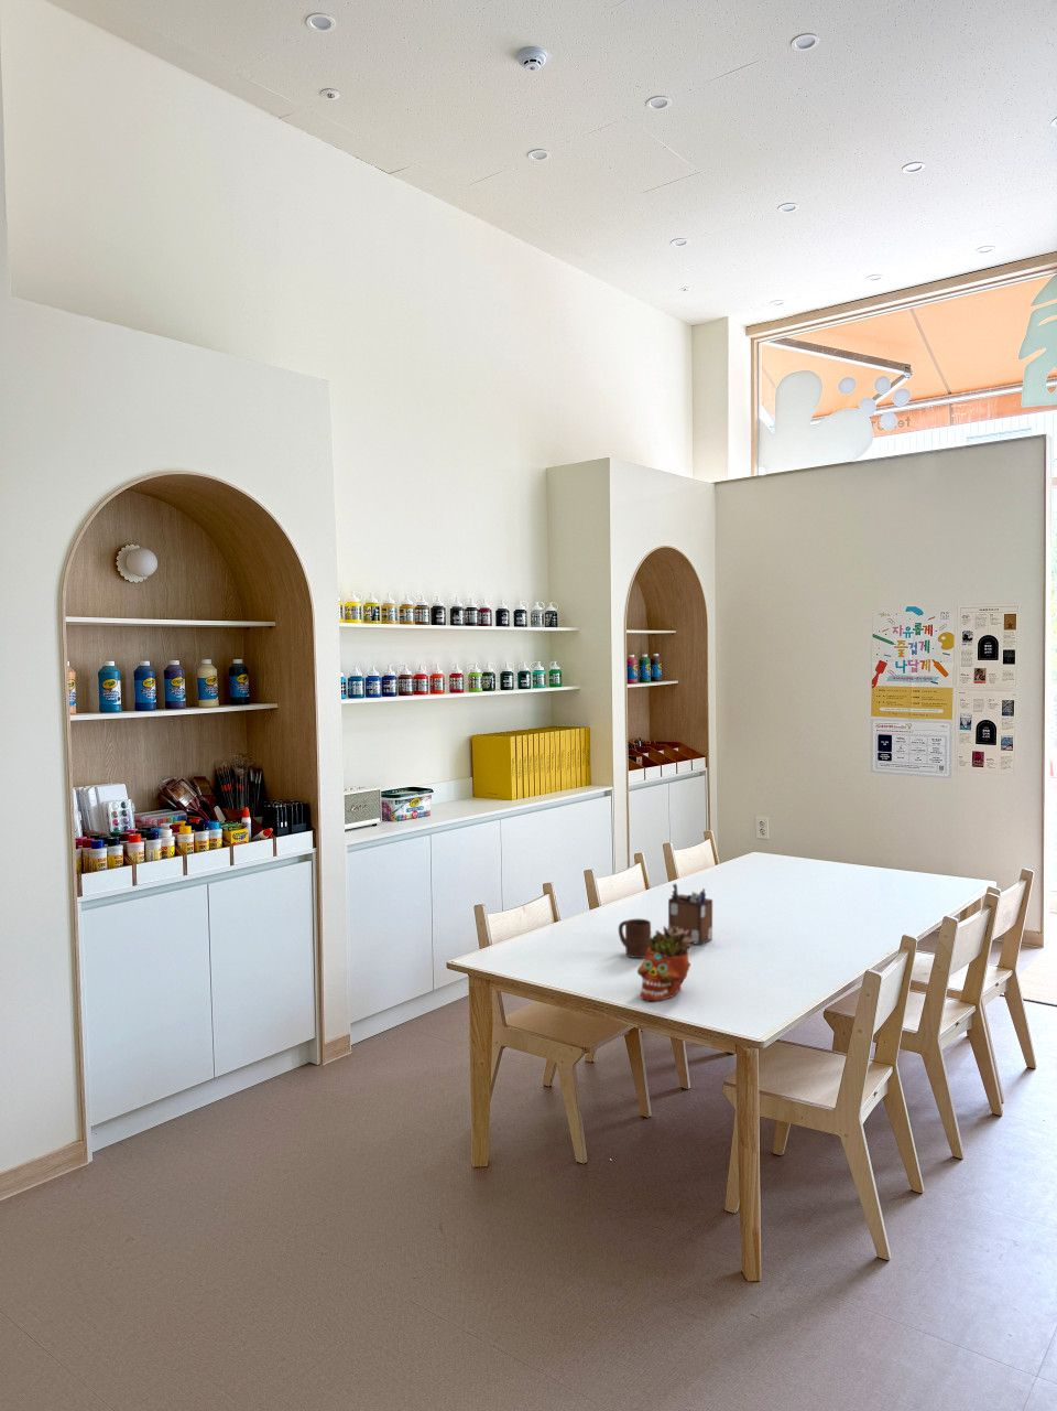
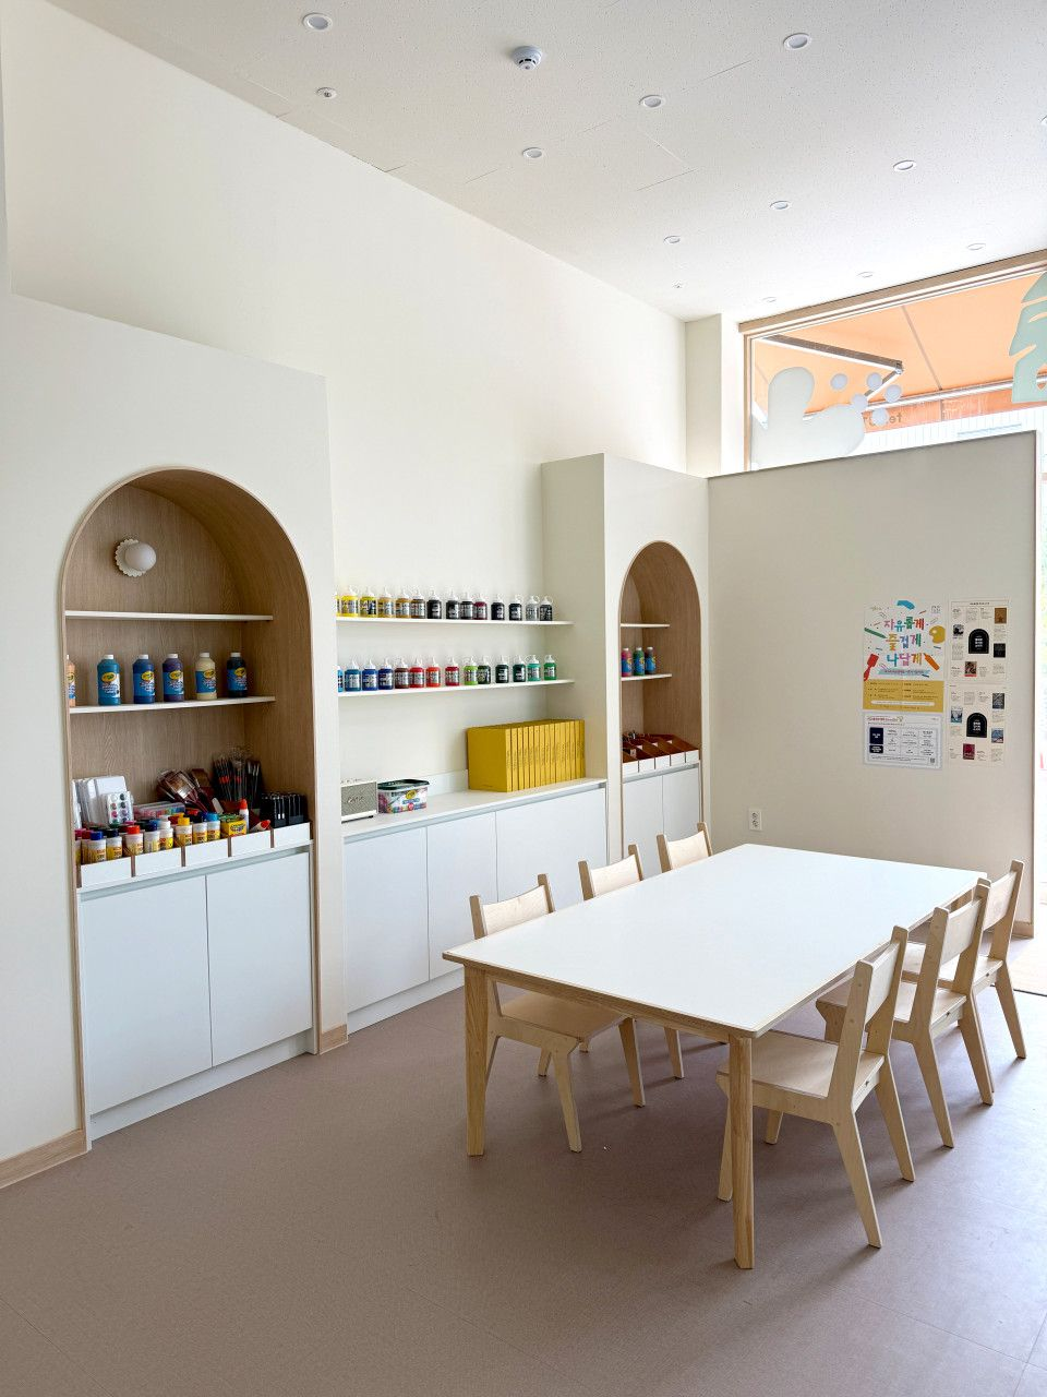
- cup [617,918,652,959]
- succulent planter [636,922,695,1002]
- desk organizer [667,882,714,945]
